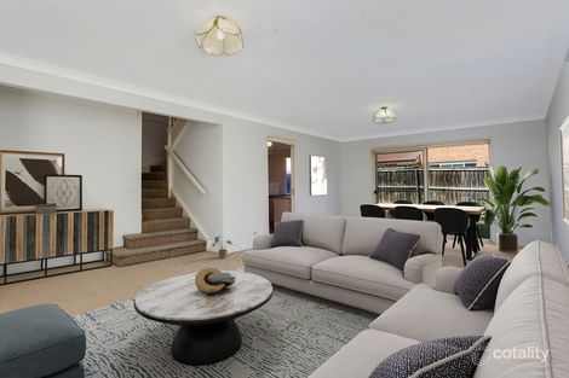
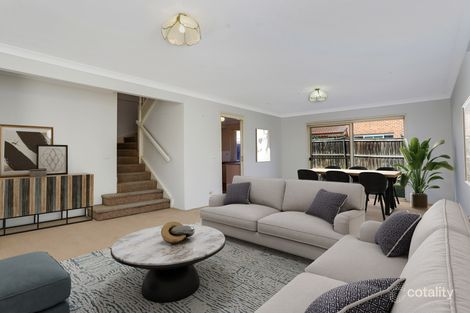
- potted plant [212,235,232,260]
